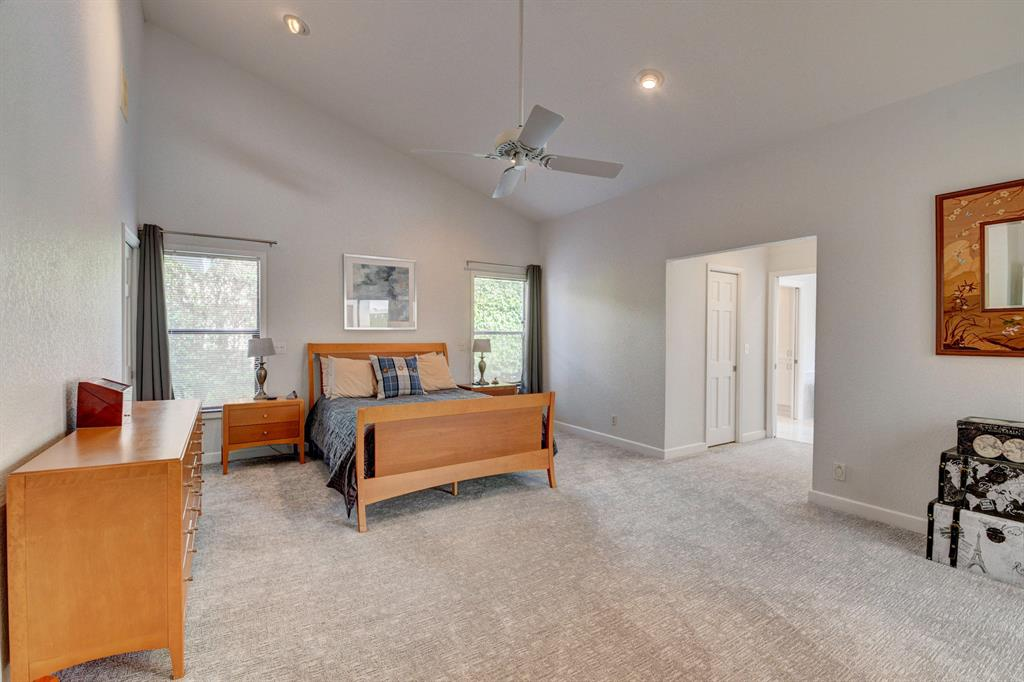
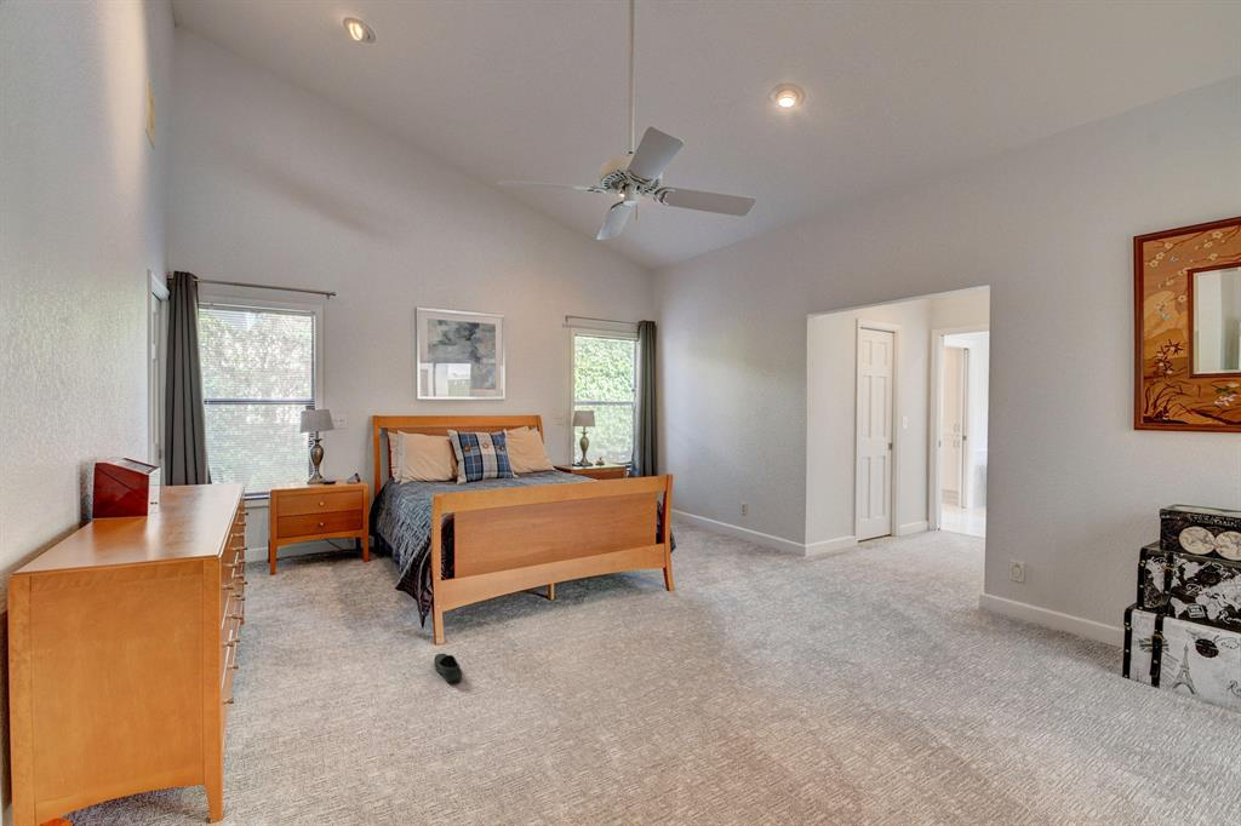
+ shoe [433,653,463,686]
